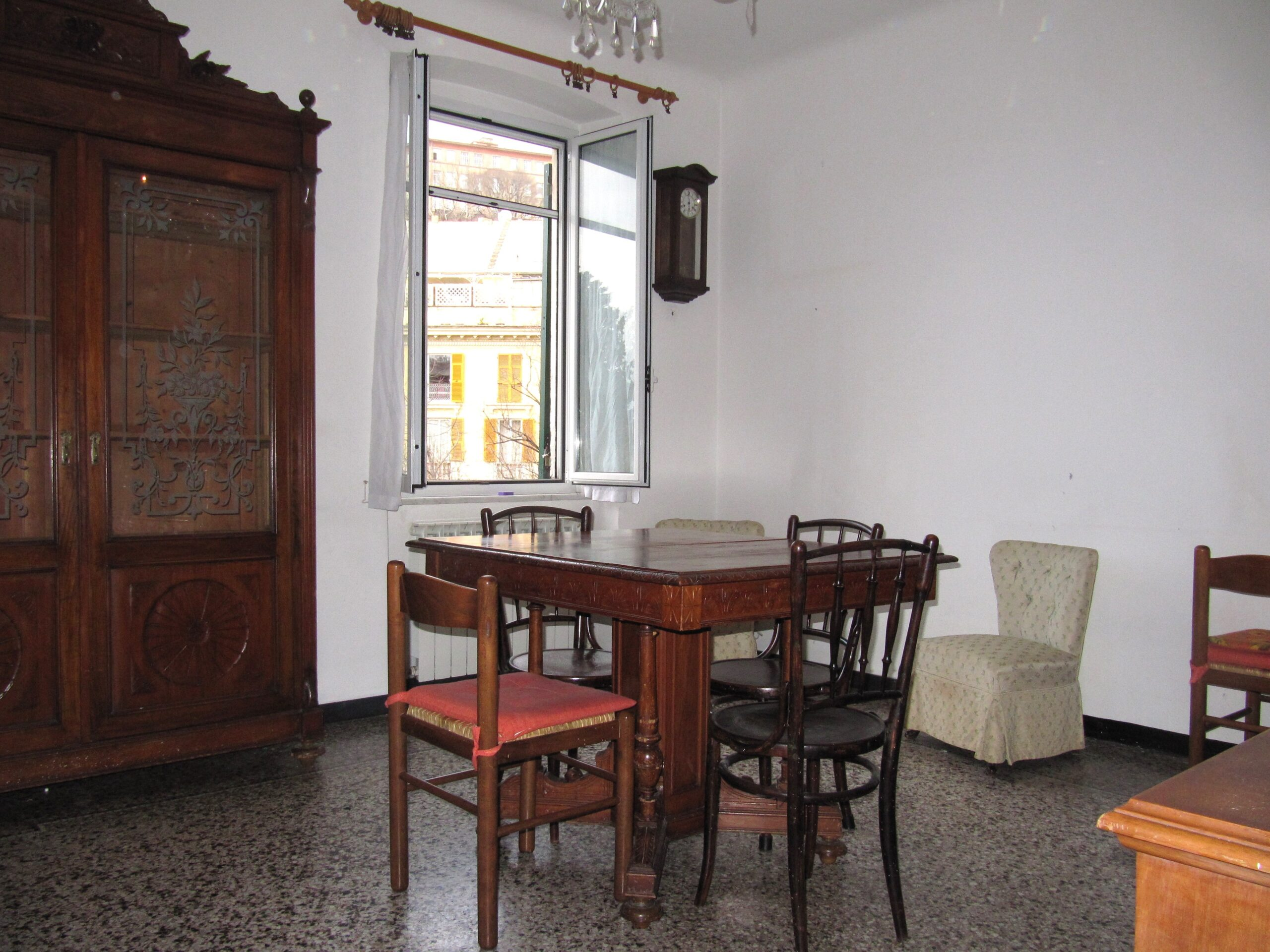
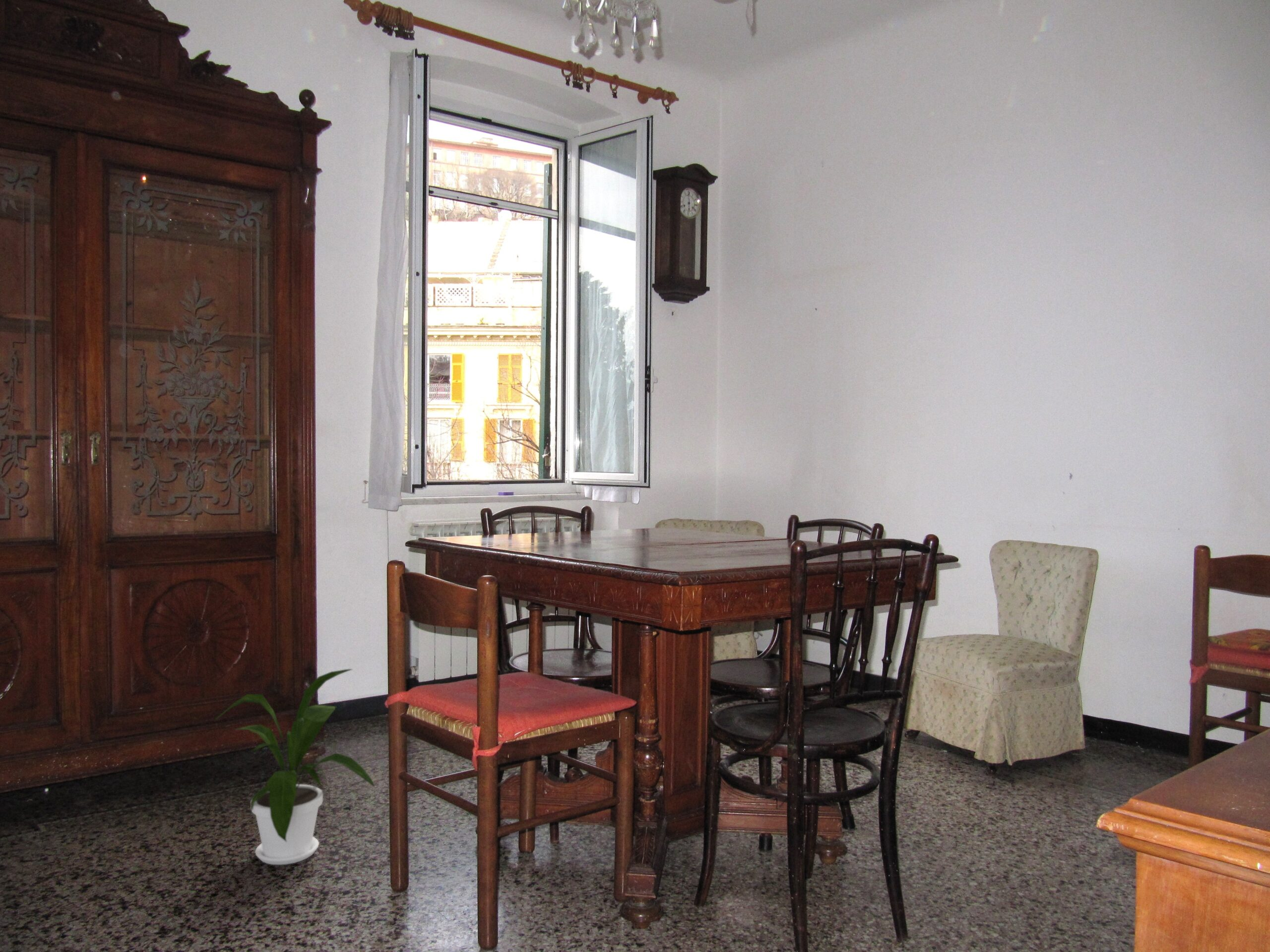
+ house plant [213,668,376,865]
